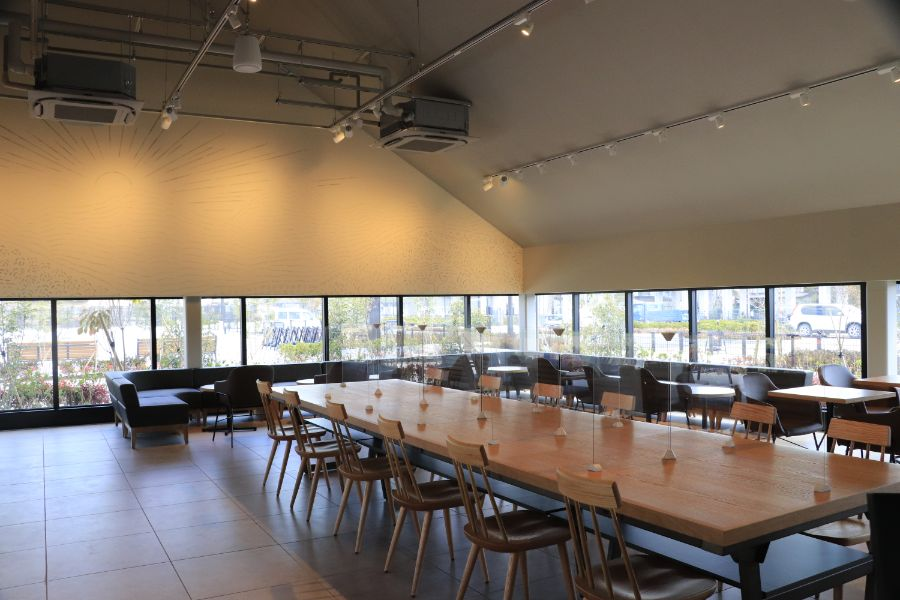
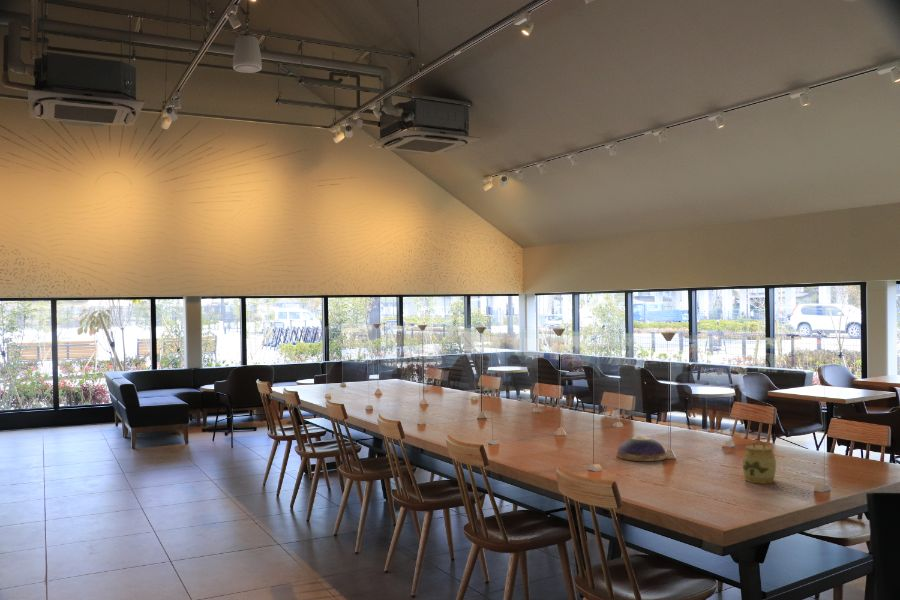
+ decorative bowl [616,435,668,462]
+ jar [742,439,777,485]
